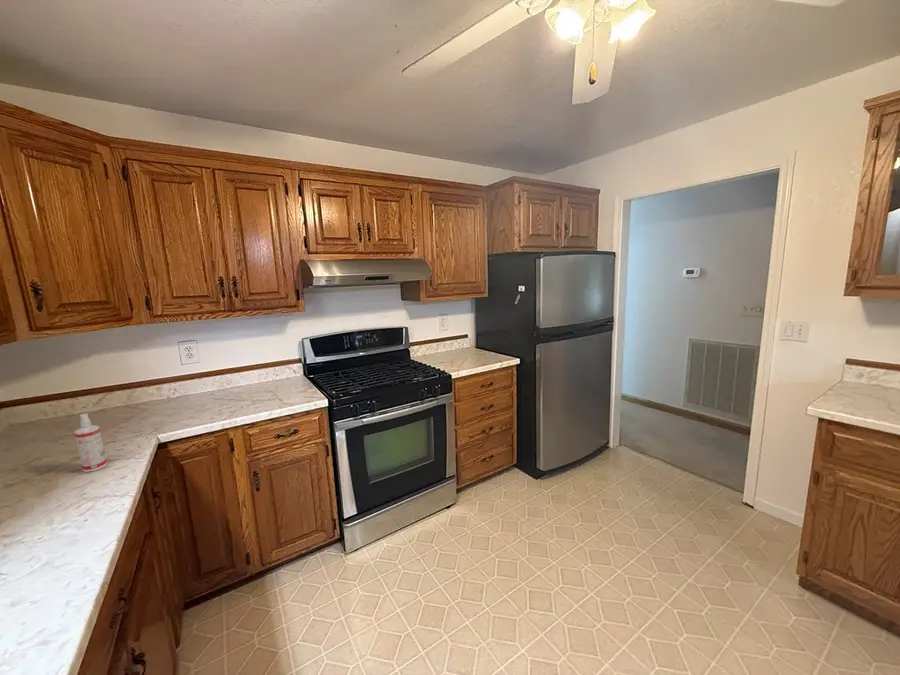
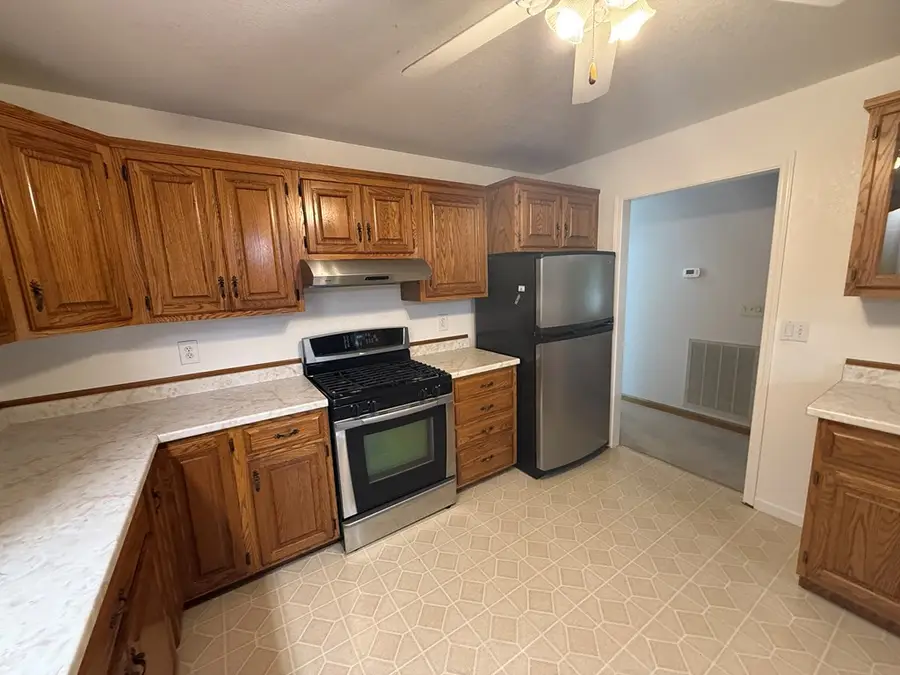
- spray bottle [73,412,108,473]
